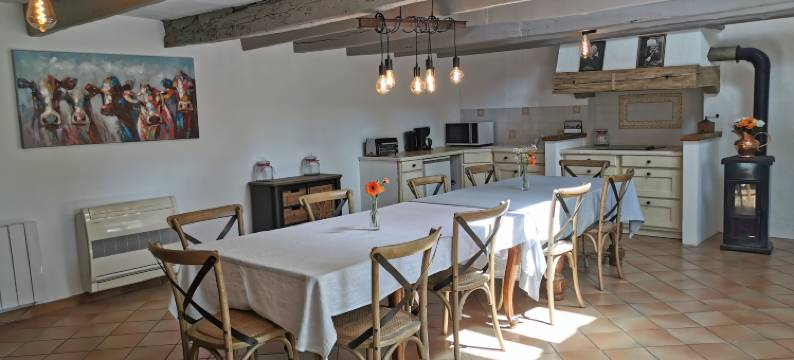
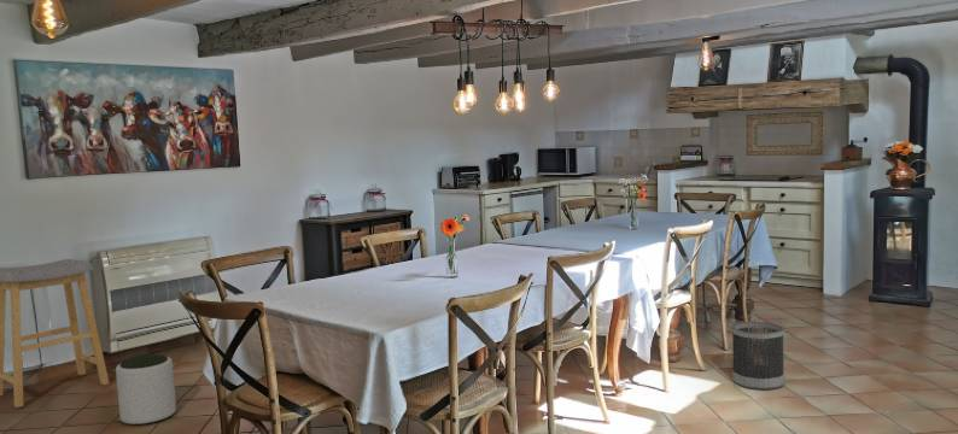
+ wastebasket [730,321,785,391]
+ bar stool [0,258,111,409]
+ plant pot [115,353,177,426]
